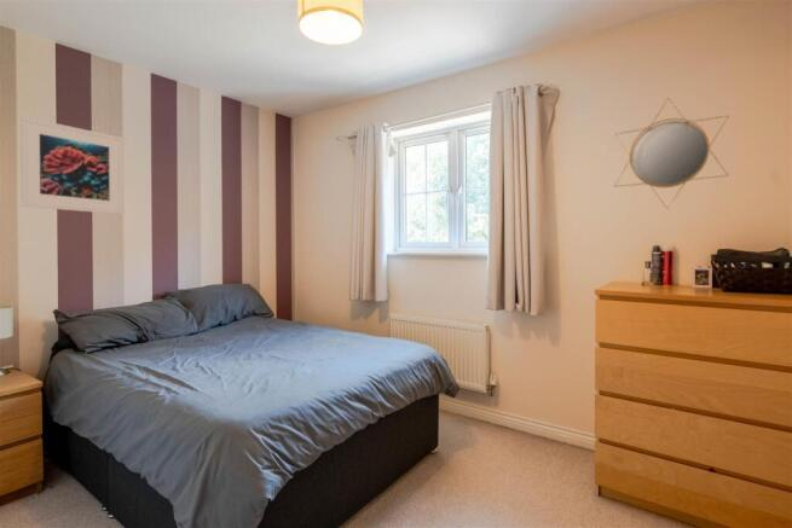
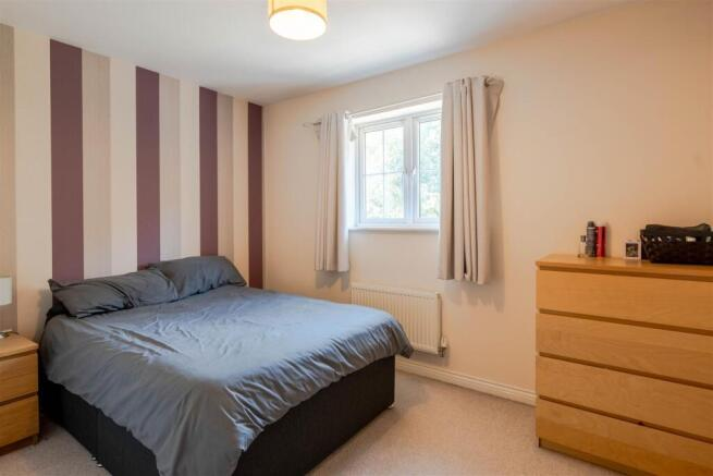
- home mirror [613,97,730,210]
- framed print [19,115,125,215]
